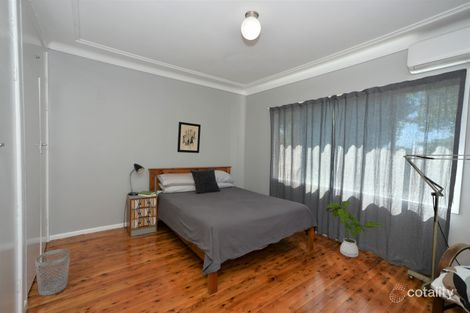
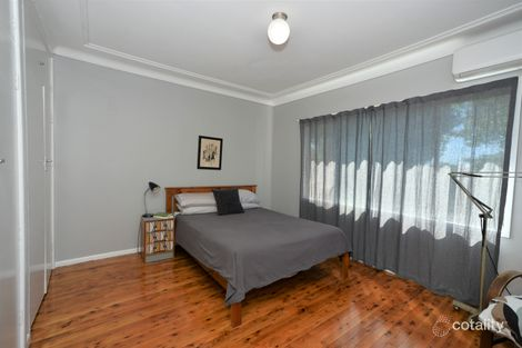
- wastebasket [34,248,71,297]
- house plant [325,200,387,258]
